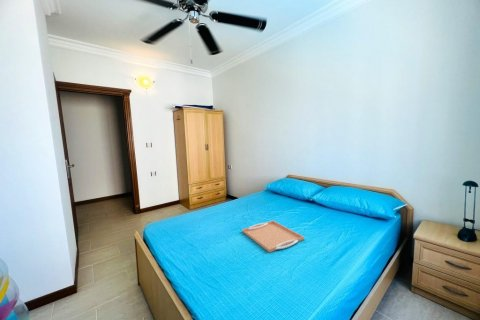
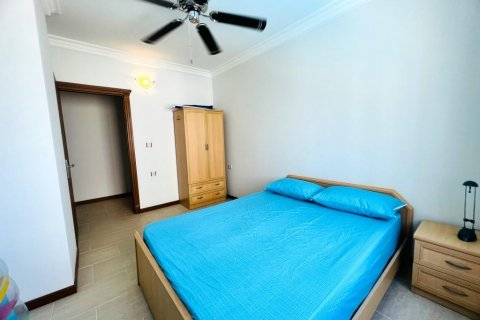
- serving tray [241,220,305,253]
